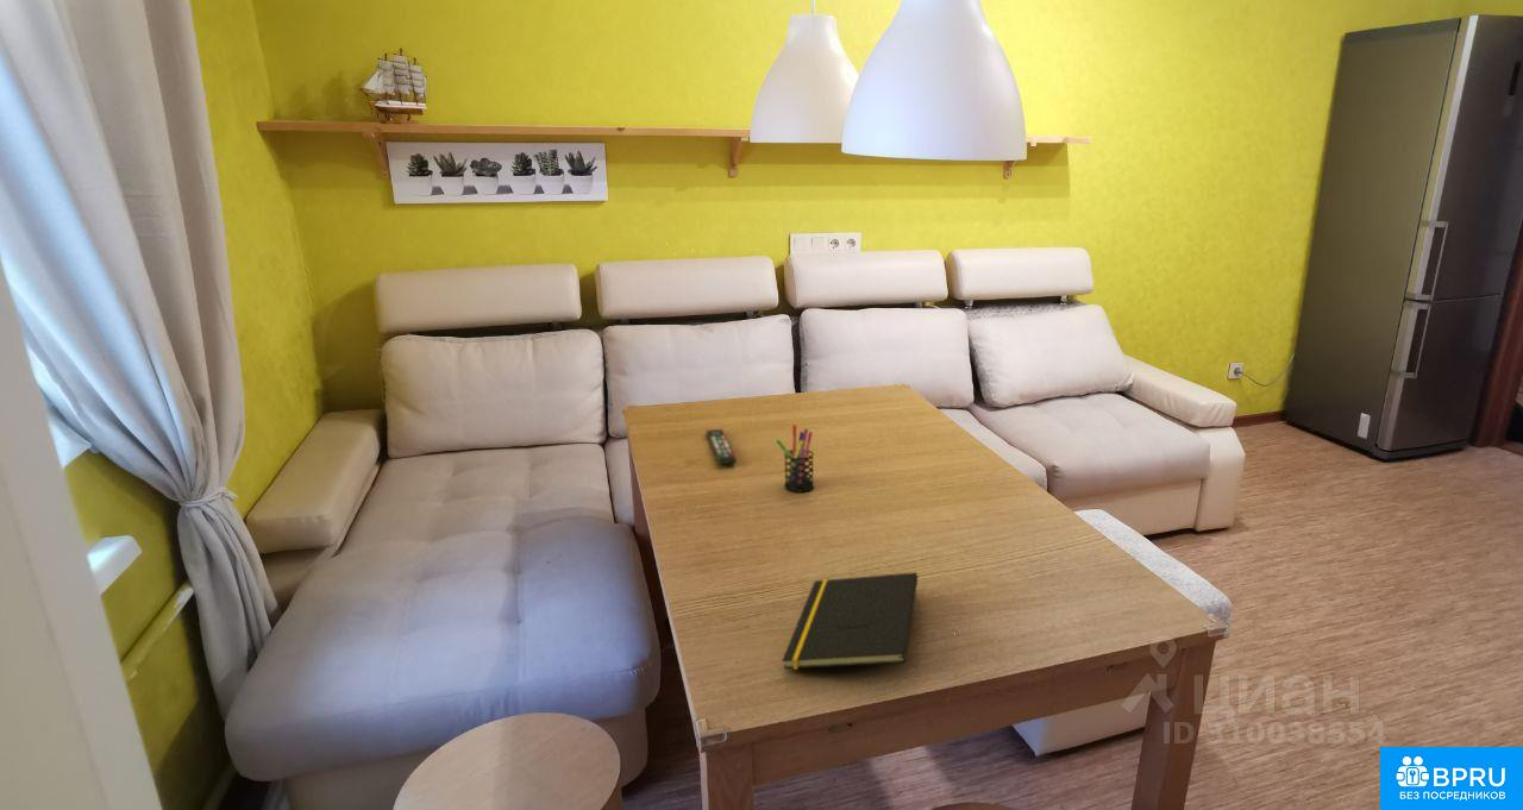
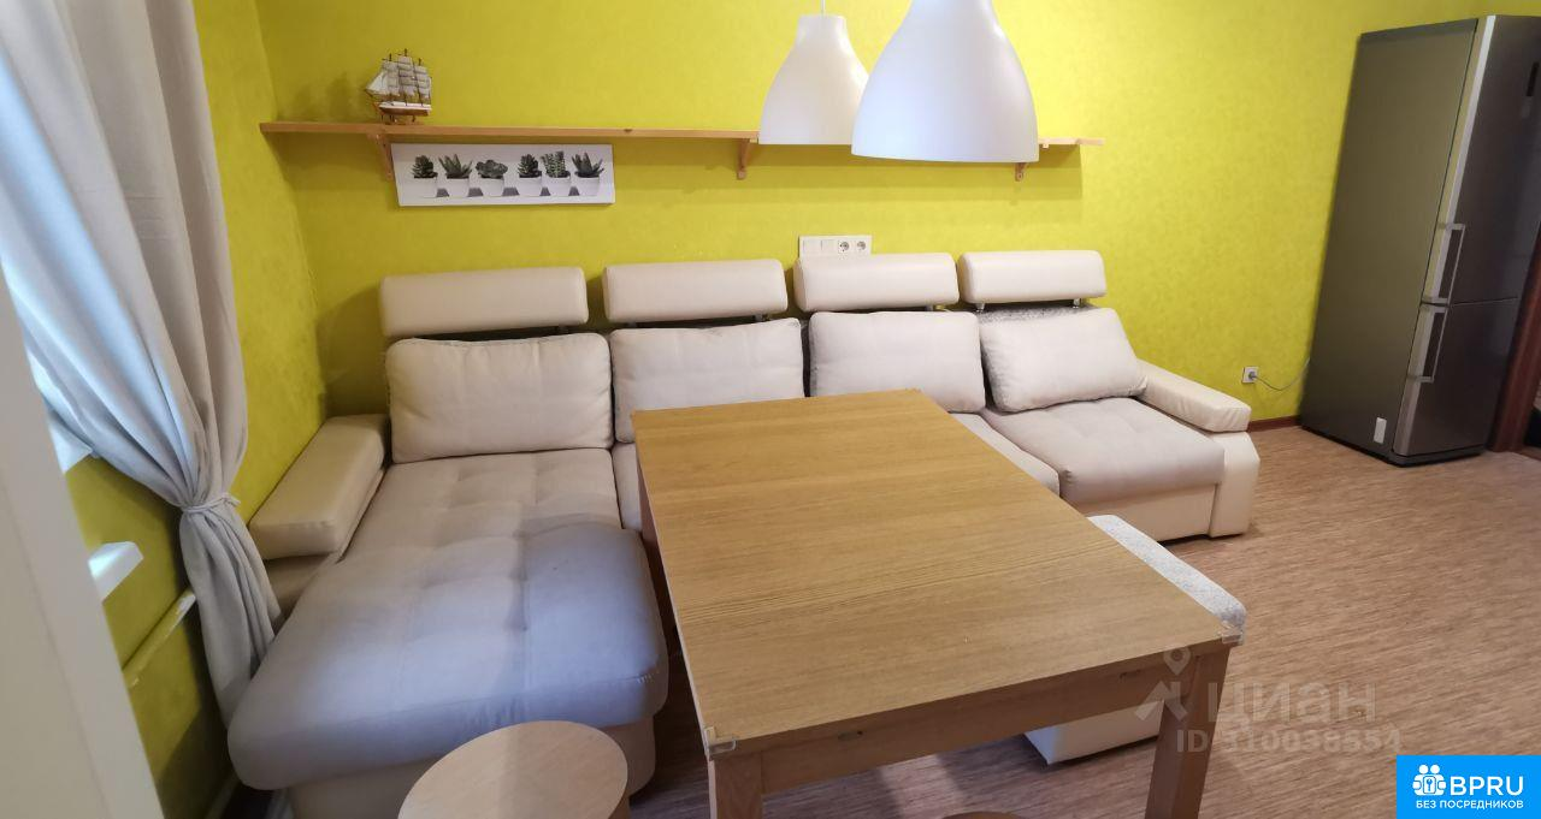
- pen holder [775,423,815,494]
- remote control [706,428,738,465]
- notepad [782,571,919,671]
